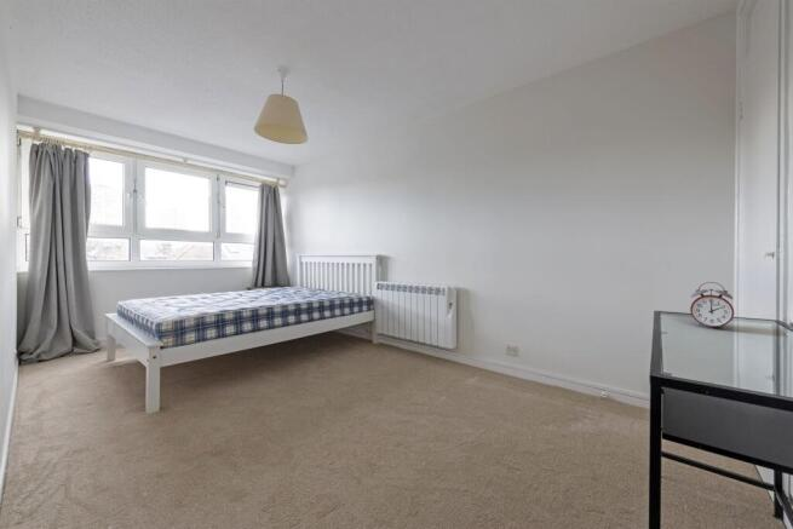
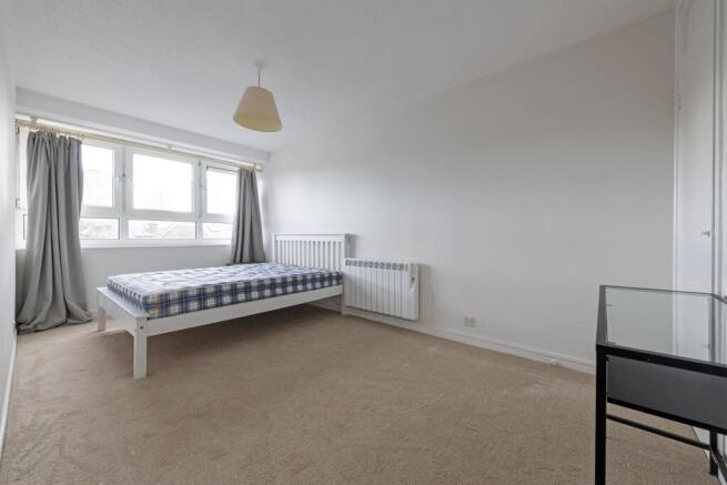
- alarm clock [689,281,735,329]
